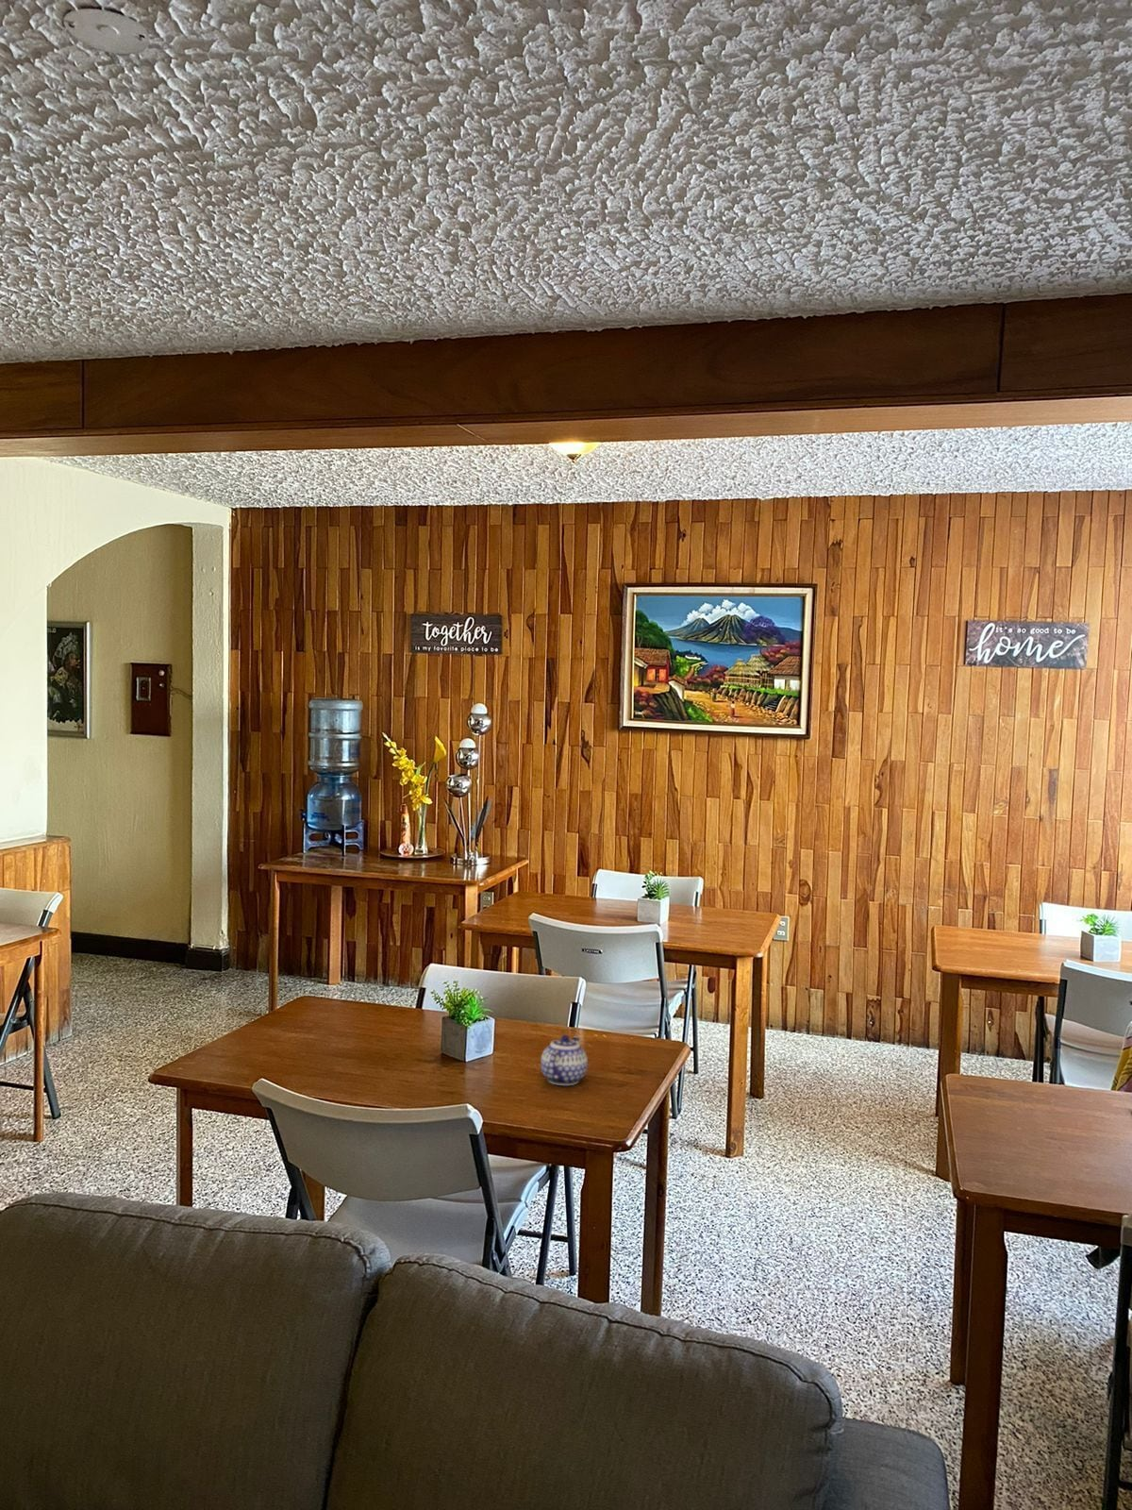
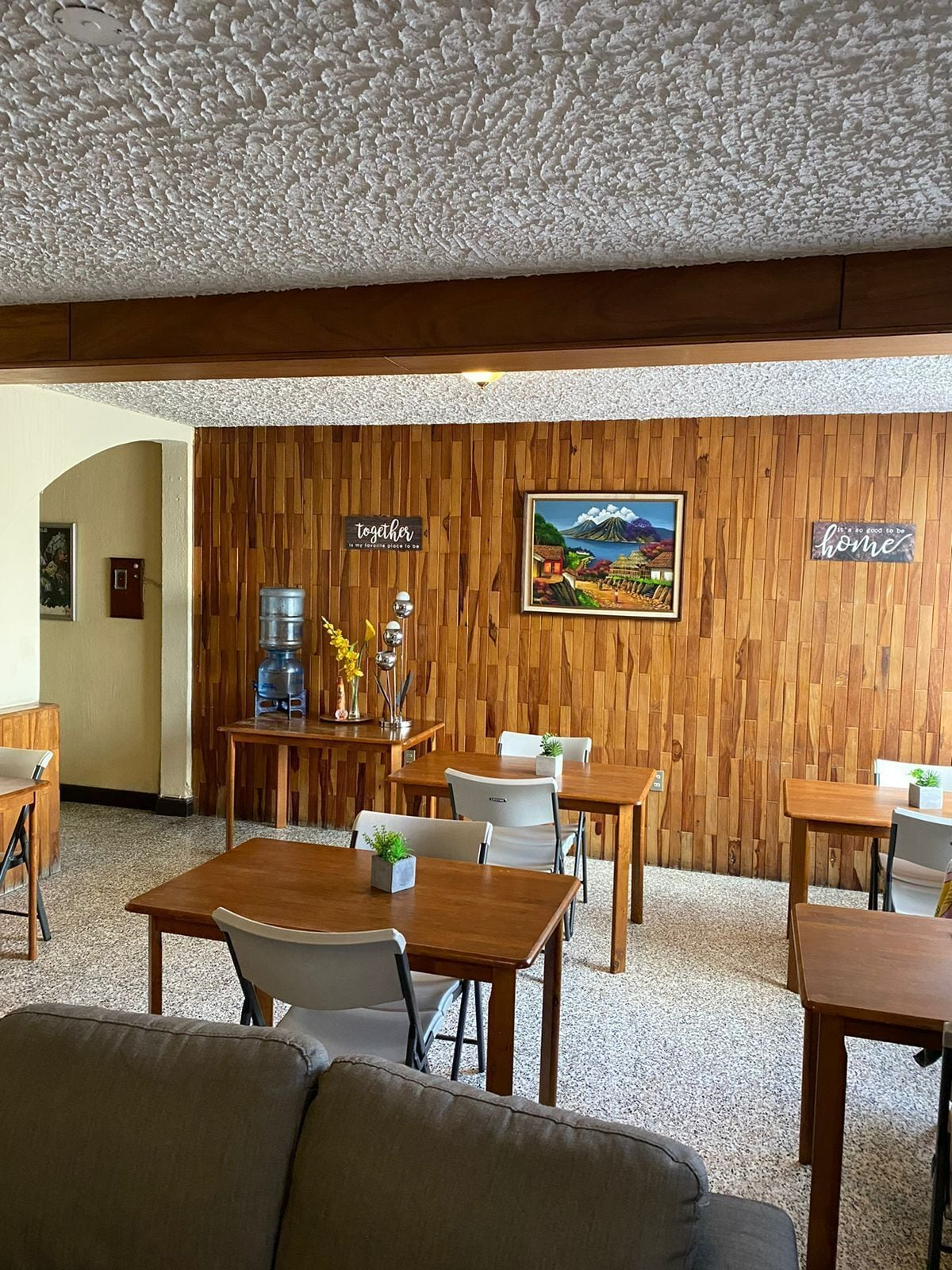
- teapot [540,1033,589,1087]
